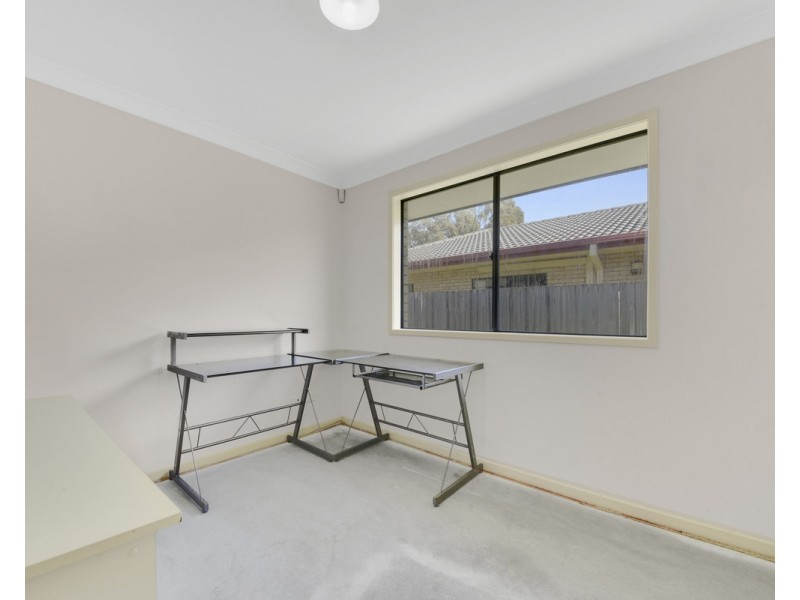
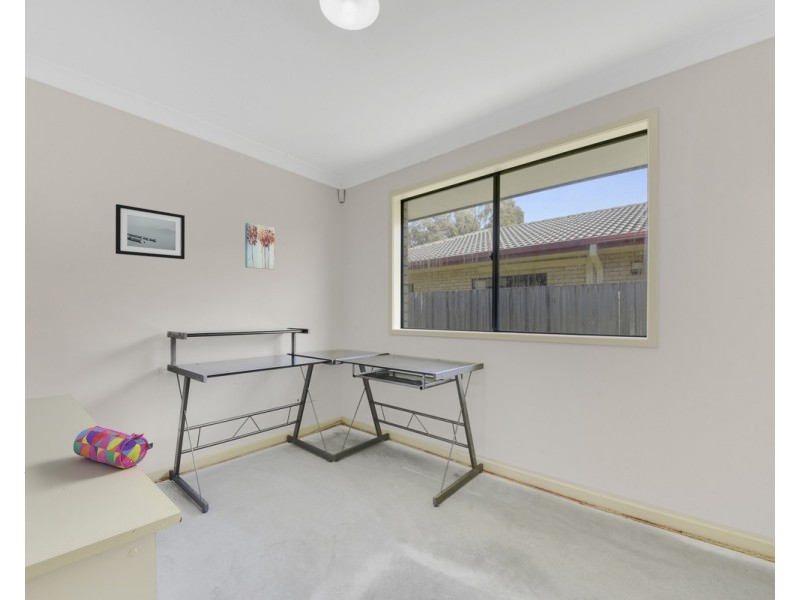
+ wall art [115,203,186,260]
+ pencil case [72,425,154,469]
+ wall art [244,222,276,271]
